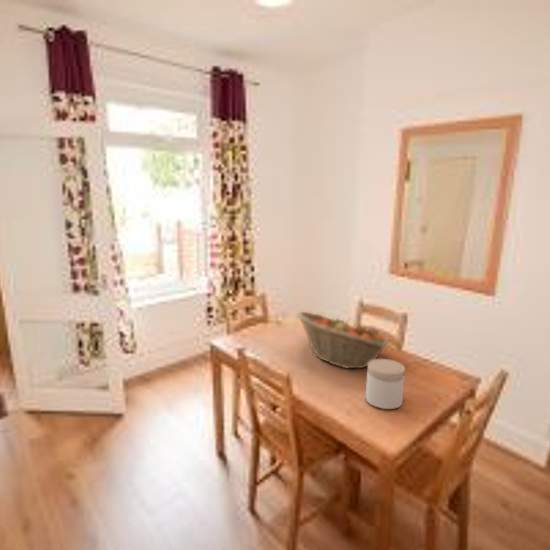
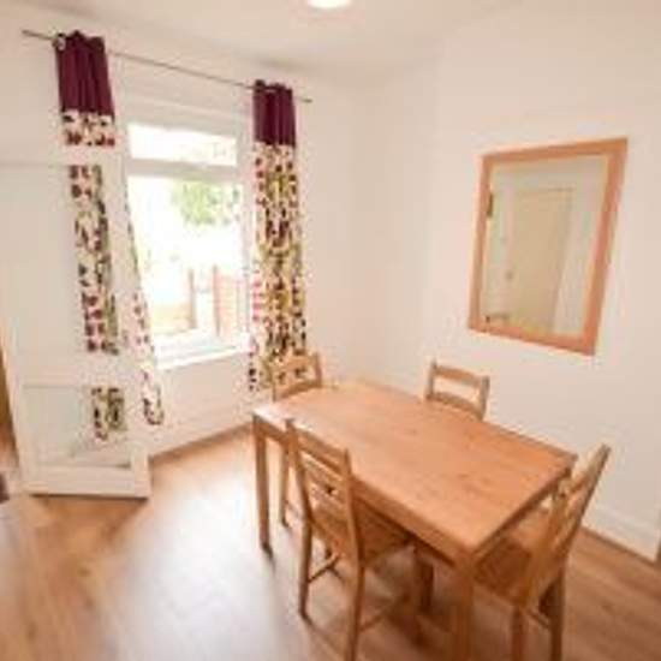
- jar [365,358,406,410]
- fruit basket [296,311,390,369]
